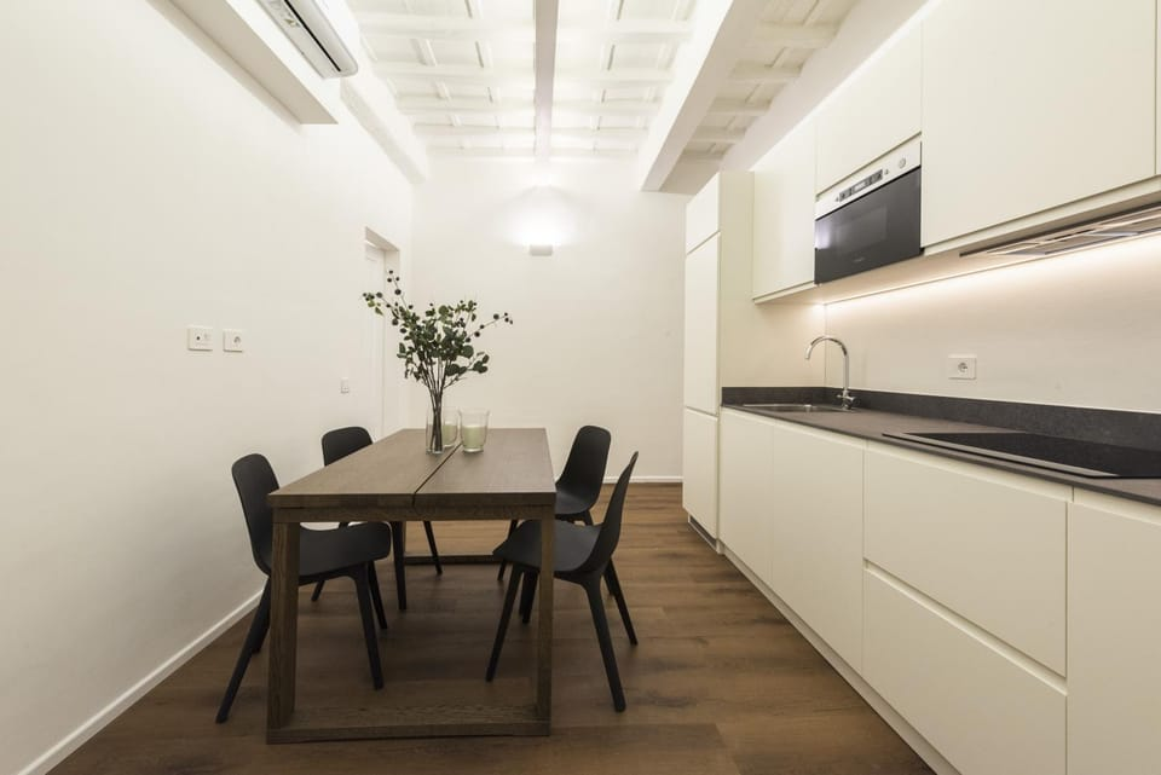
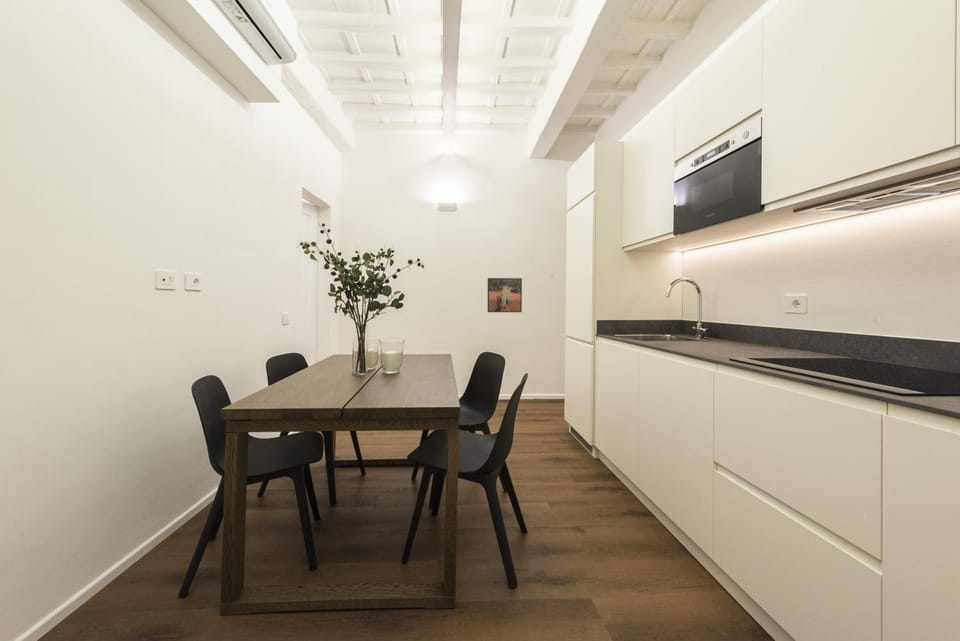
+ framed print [487,277,523,313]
